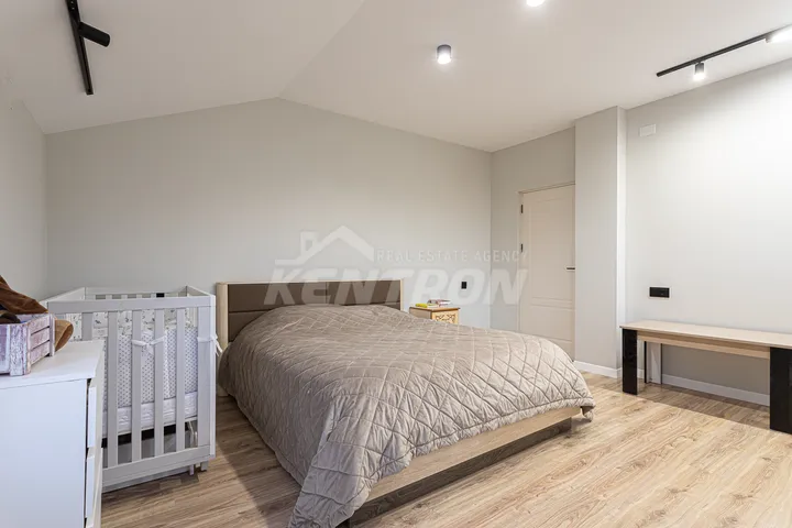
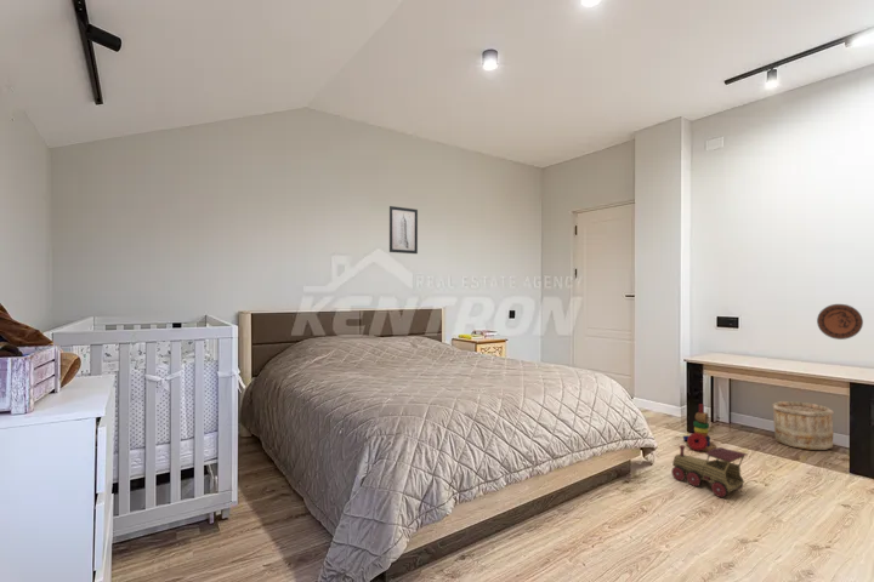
+ decorative plate [816,303,864,341]
+ stacking toy [682,403,717,452]
+ wall art [388,205,419,255]
+ toy train [670,444,749,498]
+ wooden bucket [771,400,835,451]
